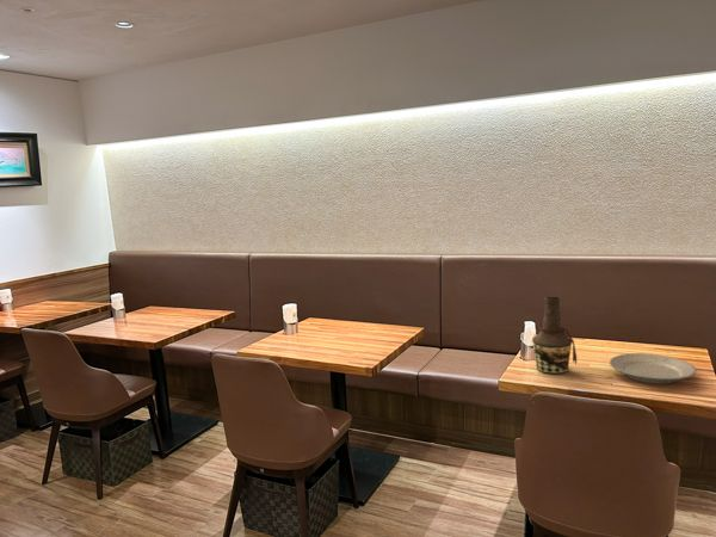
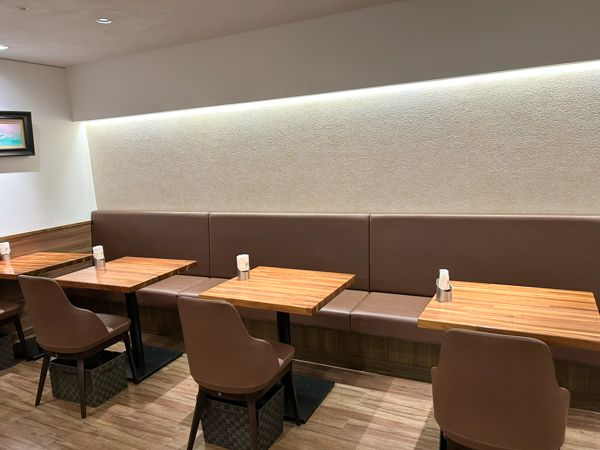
- bottle [531,294,578,375]
- plate [609,352,697,385]
